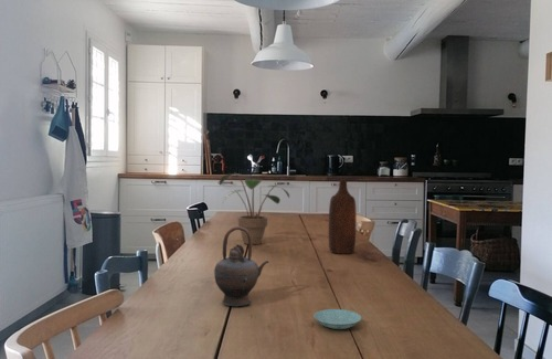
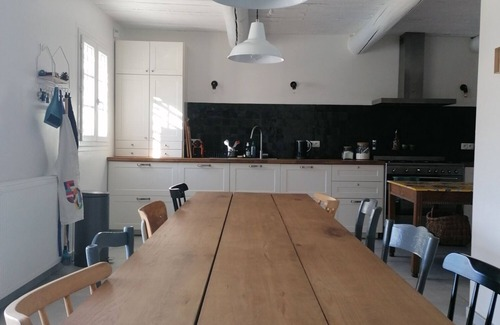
- bottle [328,179,358,255]
- teapot [213,225,270,307]
- potted plant [219,171,290,245]
- saucer [312,308,362,330]
